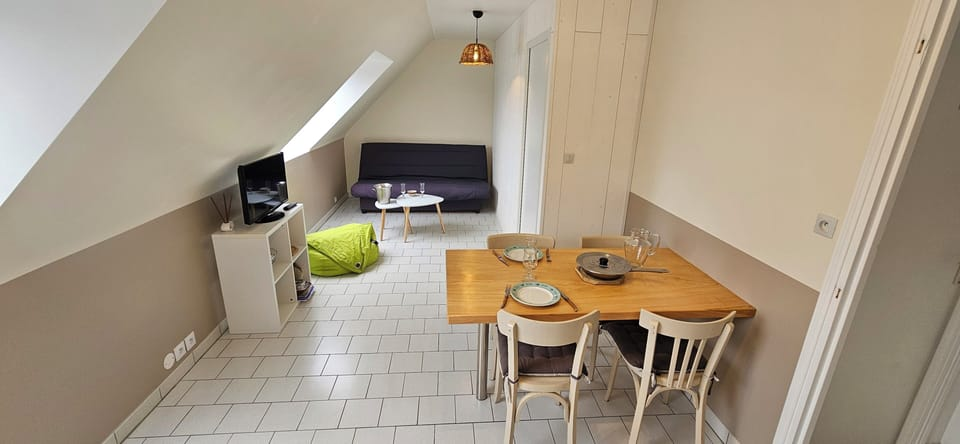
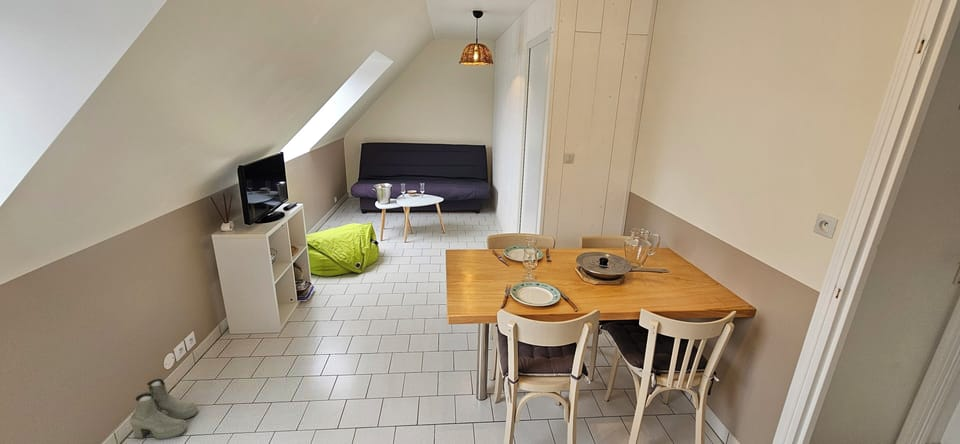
+ boots [129,378,199,441]
